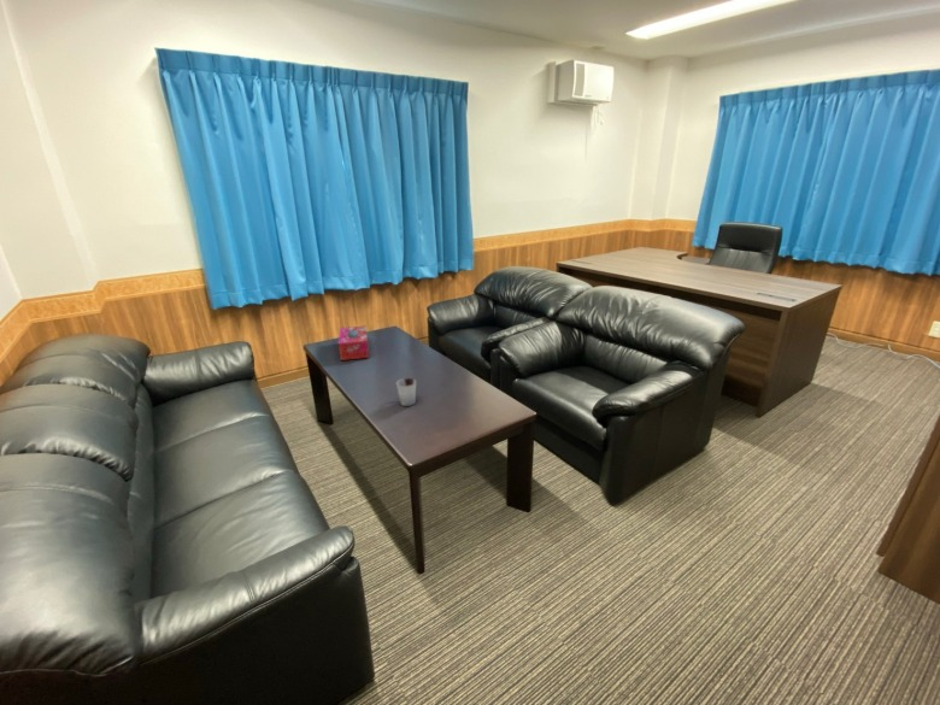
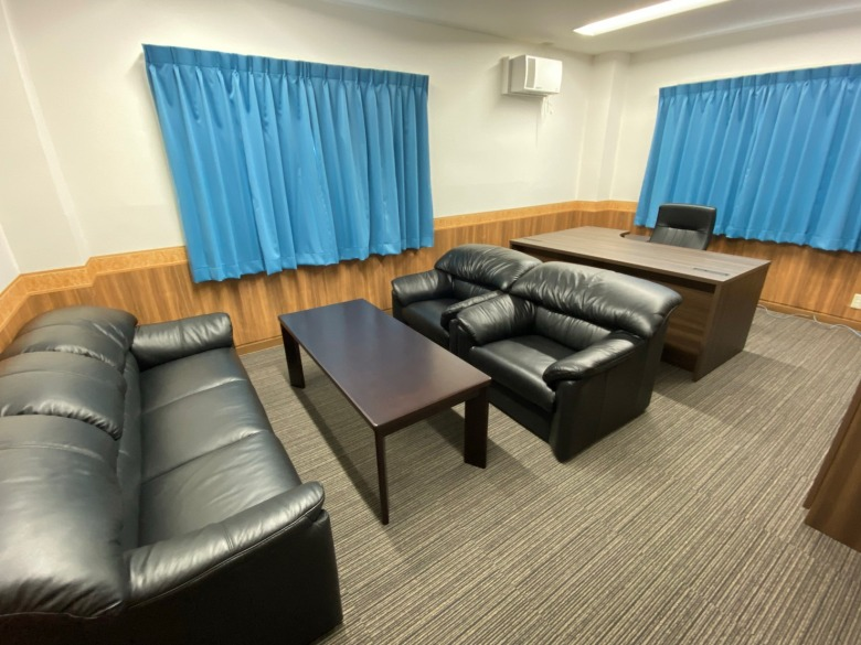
- cup [395,377,417,407]
- tissue box [337,324,370,362]
